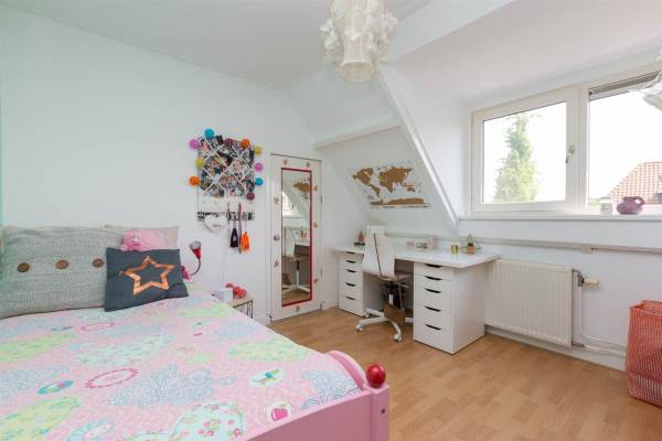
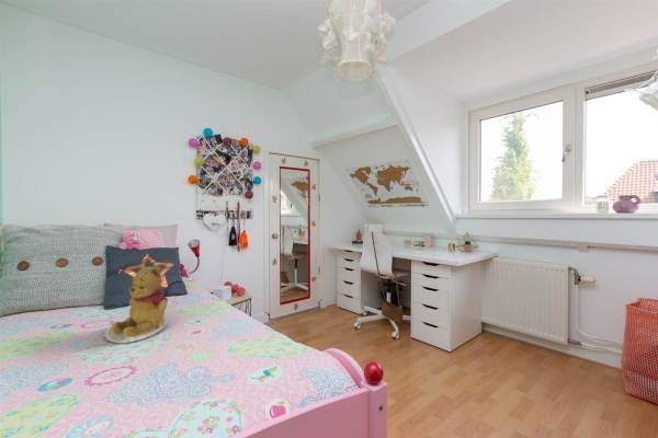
+ teddy bear [103,264,169,345]
